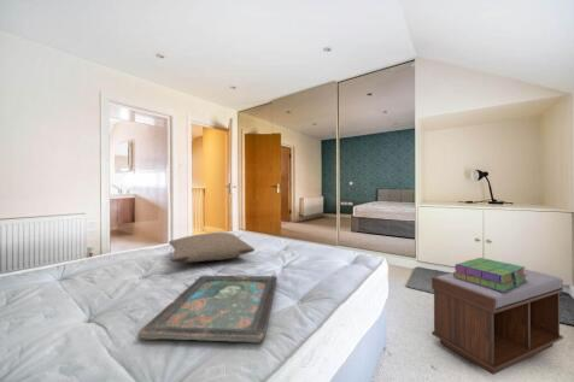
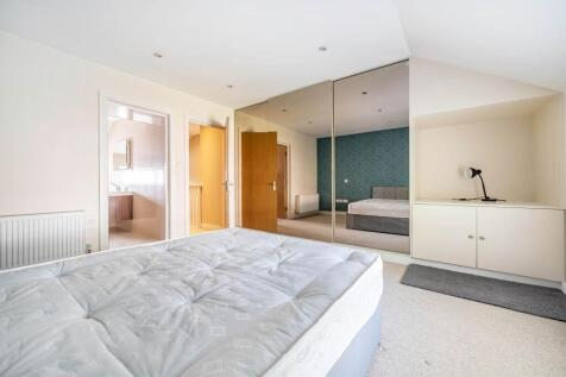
- decorative tray [136,275,279,343]
- stack of books [452,257,527,292]
- bench [430,269,564,376]
- pillow [168,231,256,263]
